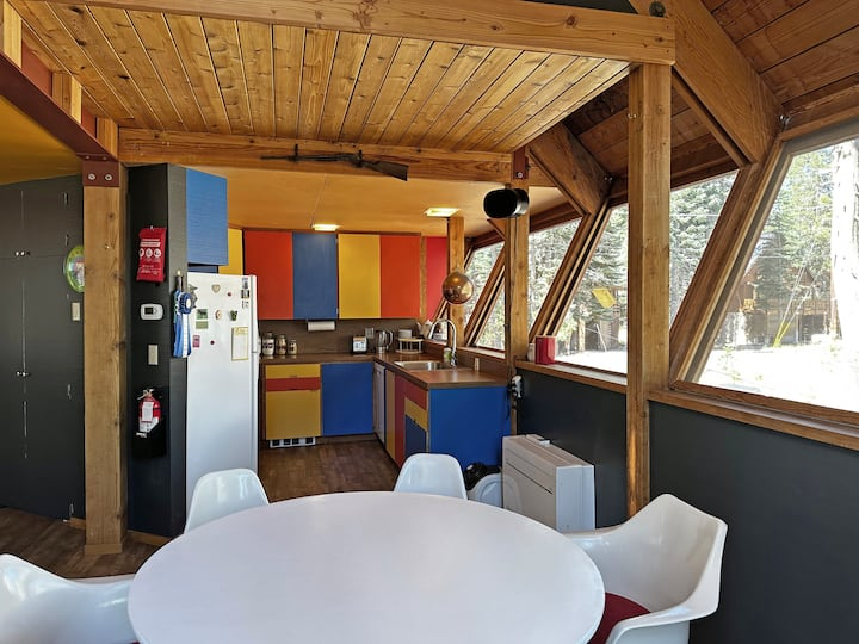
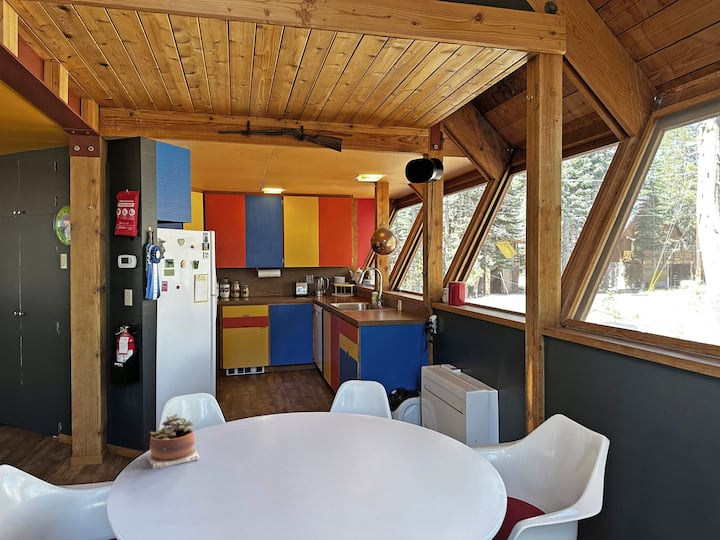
+ succulent plant [146,413,200,470]
